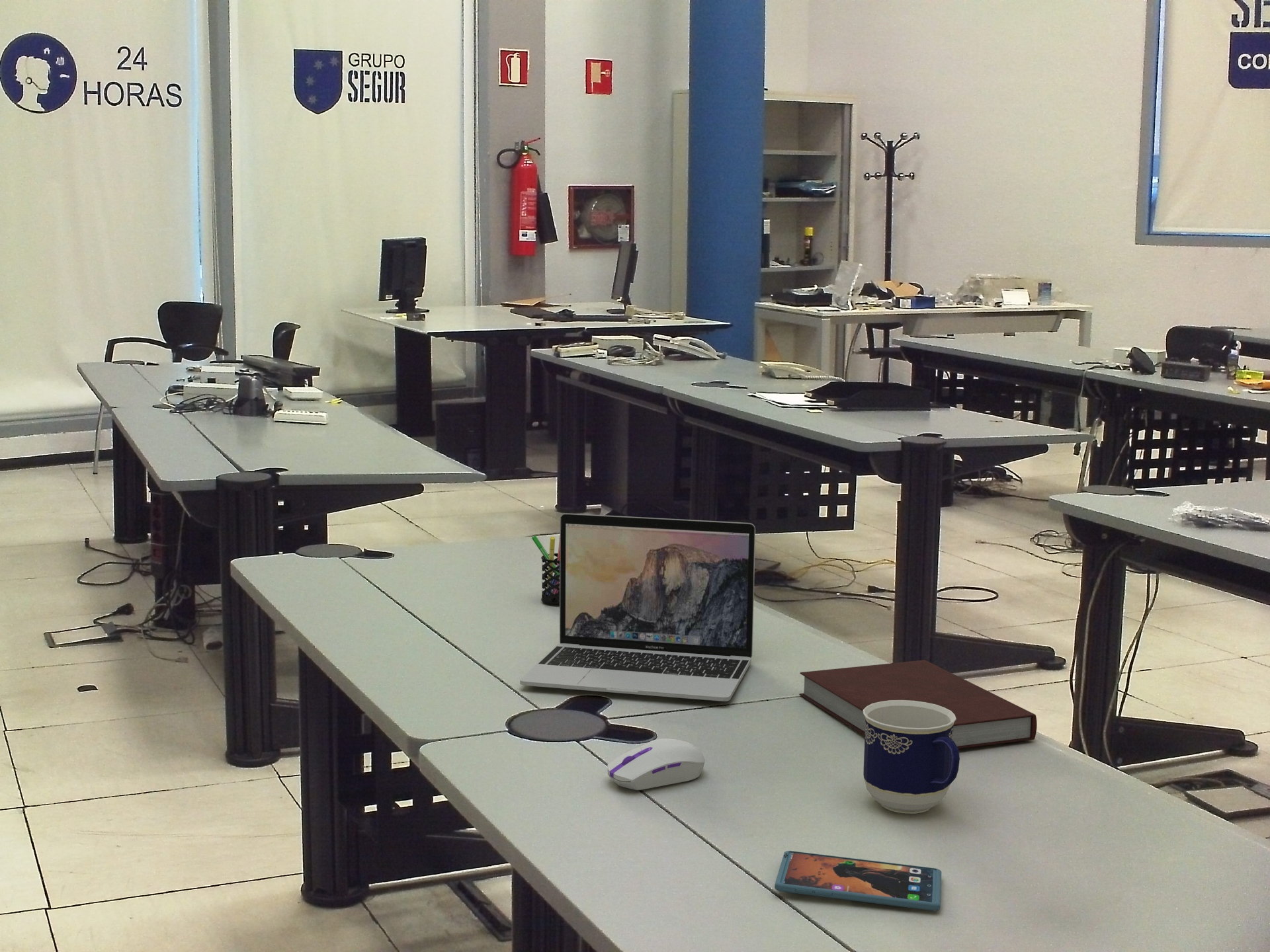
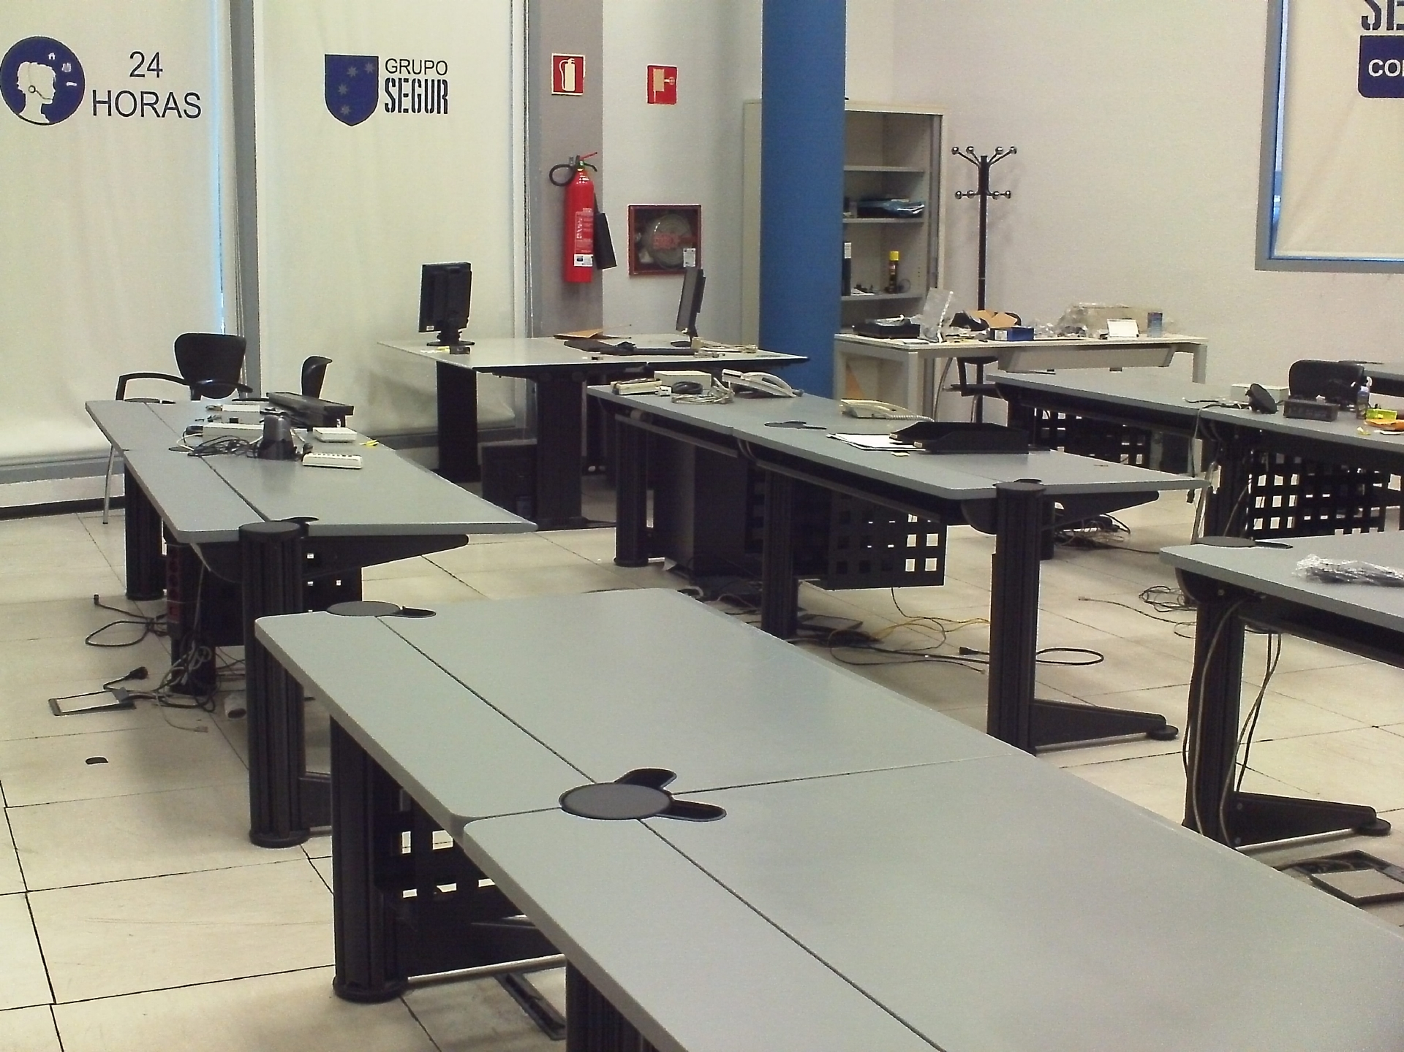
- laptop [519,513,756,702]
- smartphone [774,850,942,911]
- computer mouse [607,738,706,791]
- pen holder [531,535,560,606]
- notebook [798,659,1038,750]
- cup [863,700,960,814]
